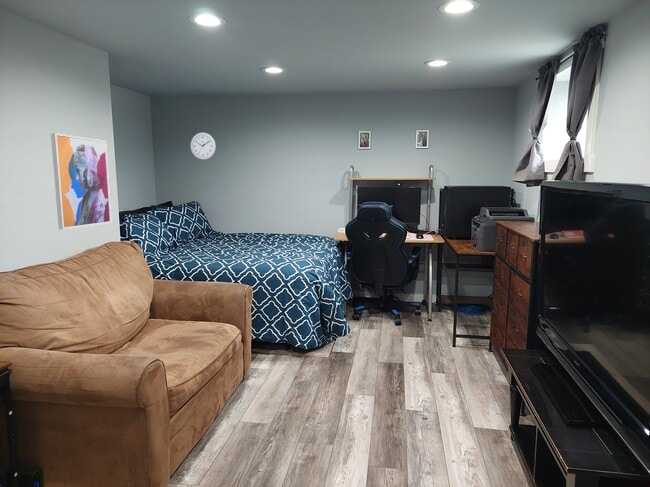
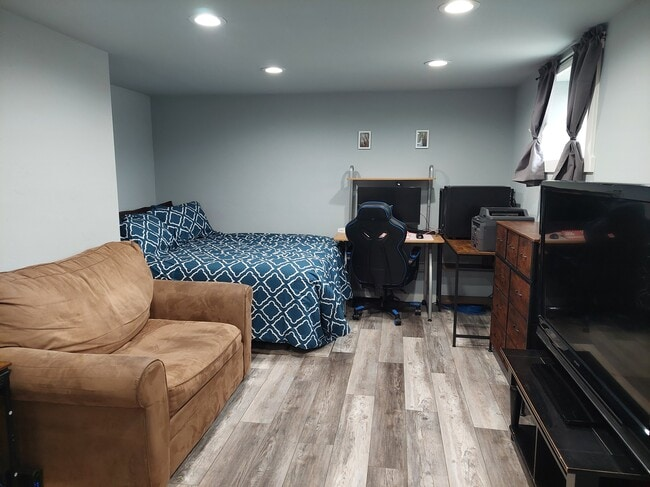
- wall clock [189,131,217,161]
- wall art [50,132,112,230]
